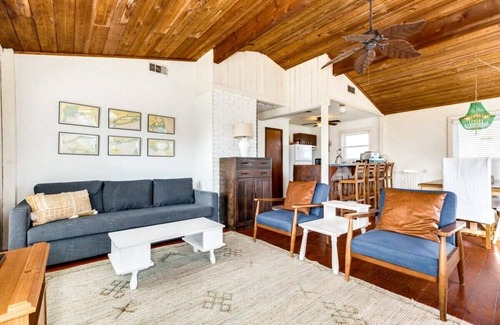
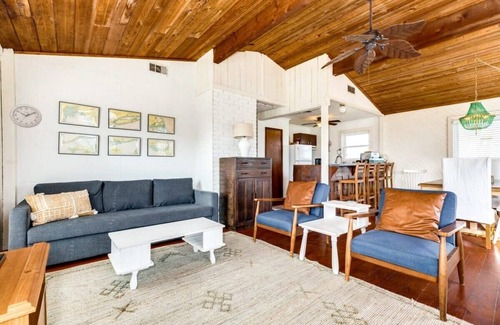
+ wall clock [9,103,43,129]
